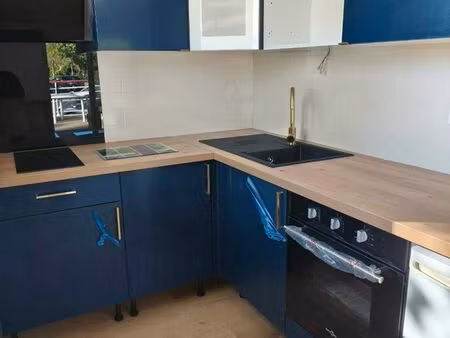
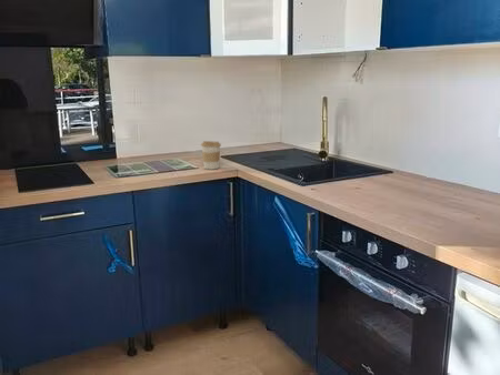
+ coffee cup [200,140,222,171]
